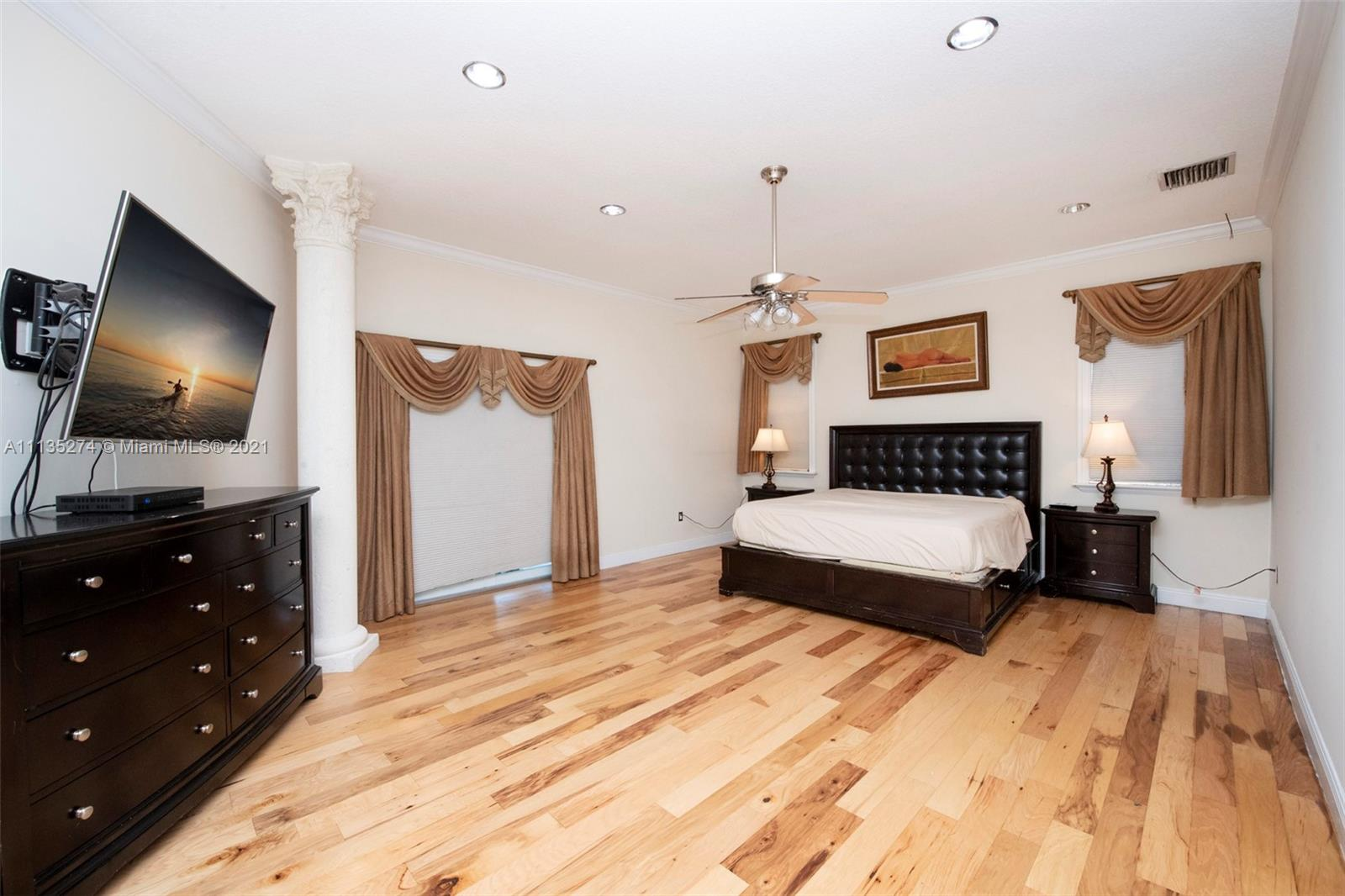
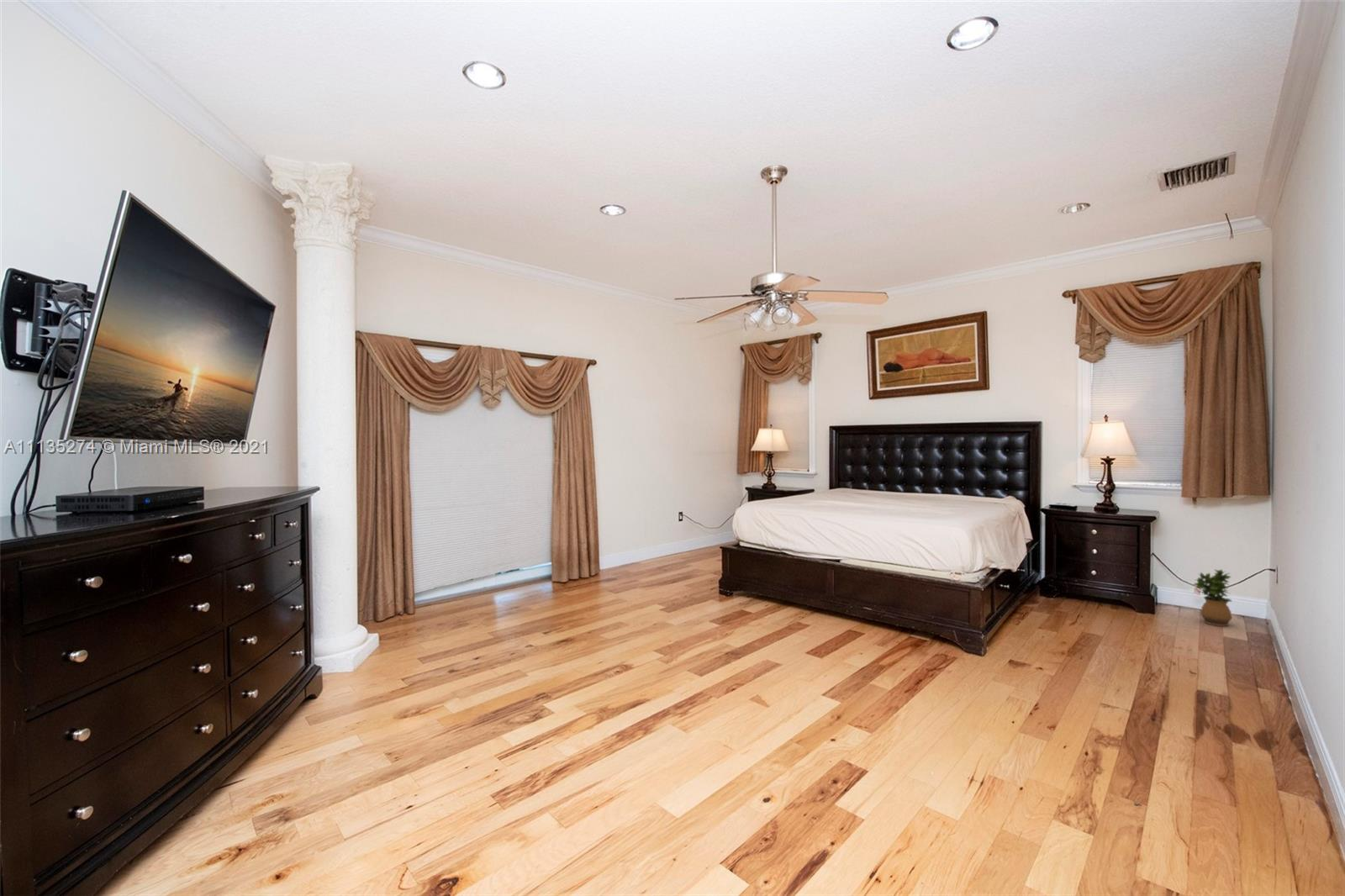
+ potted plant [1192,568,1233,627]
